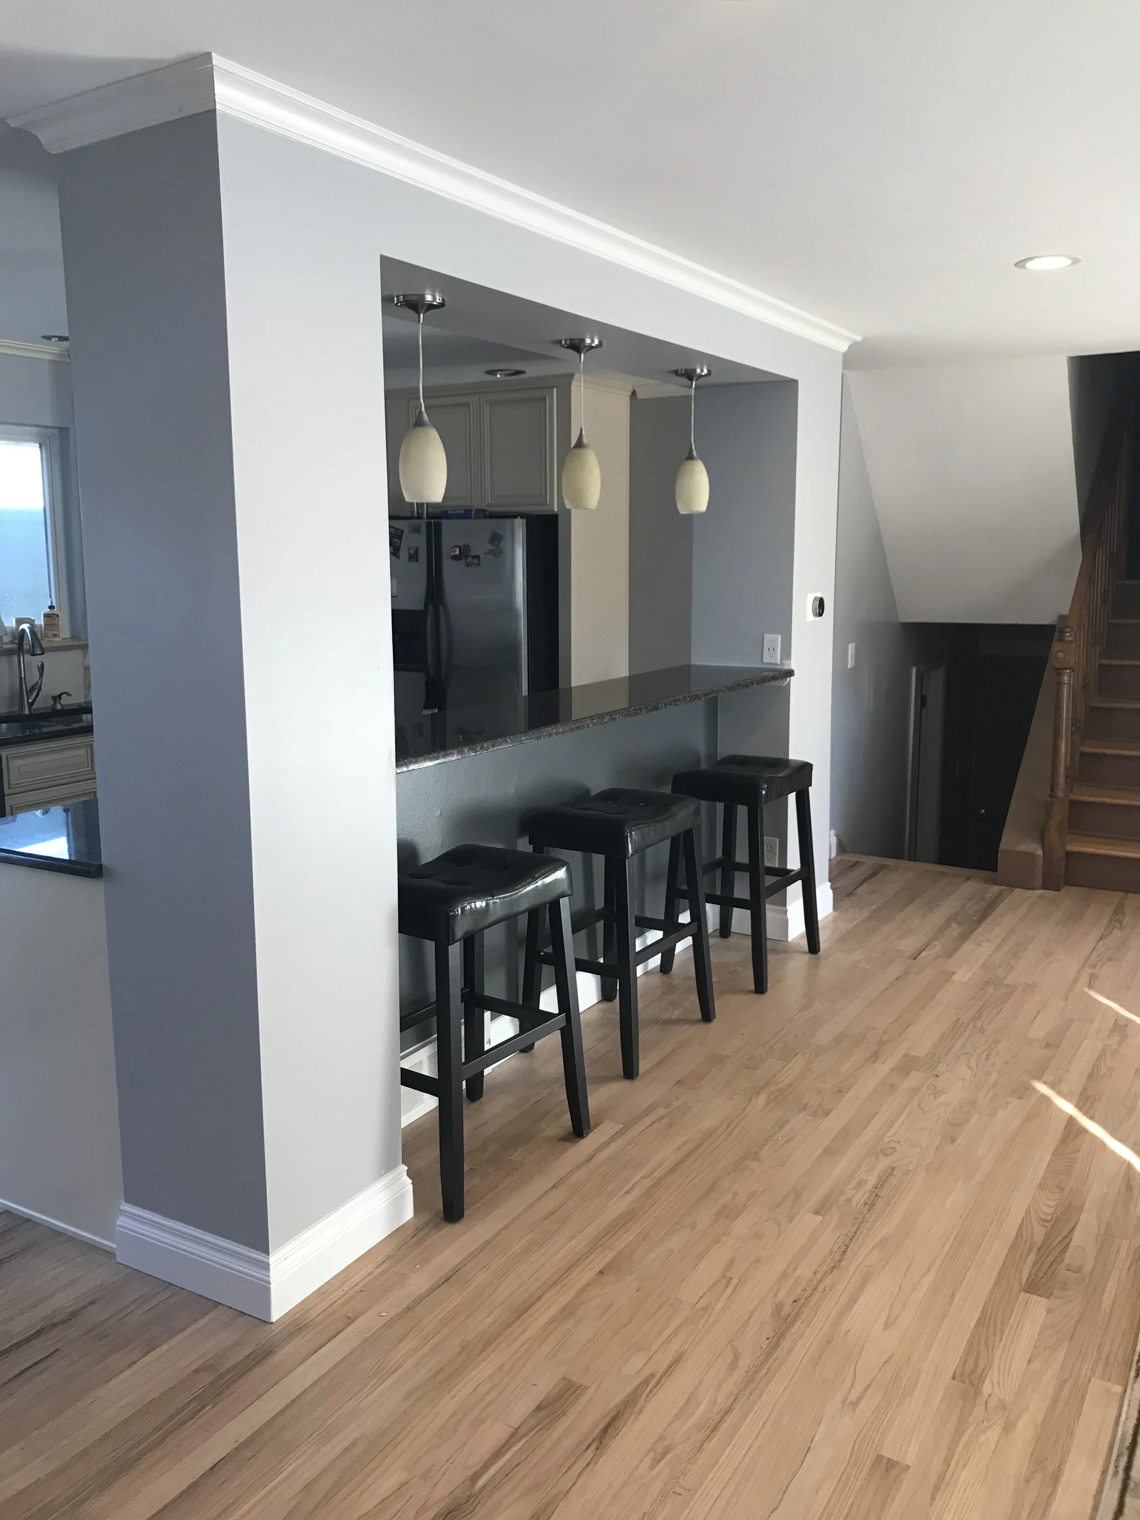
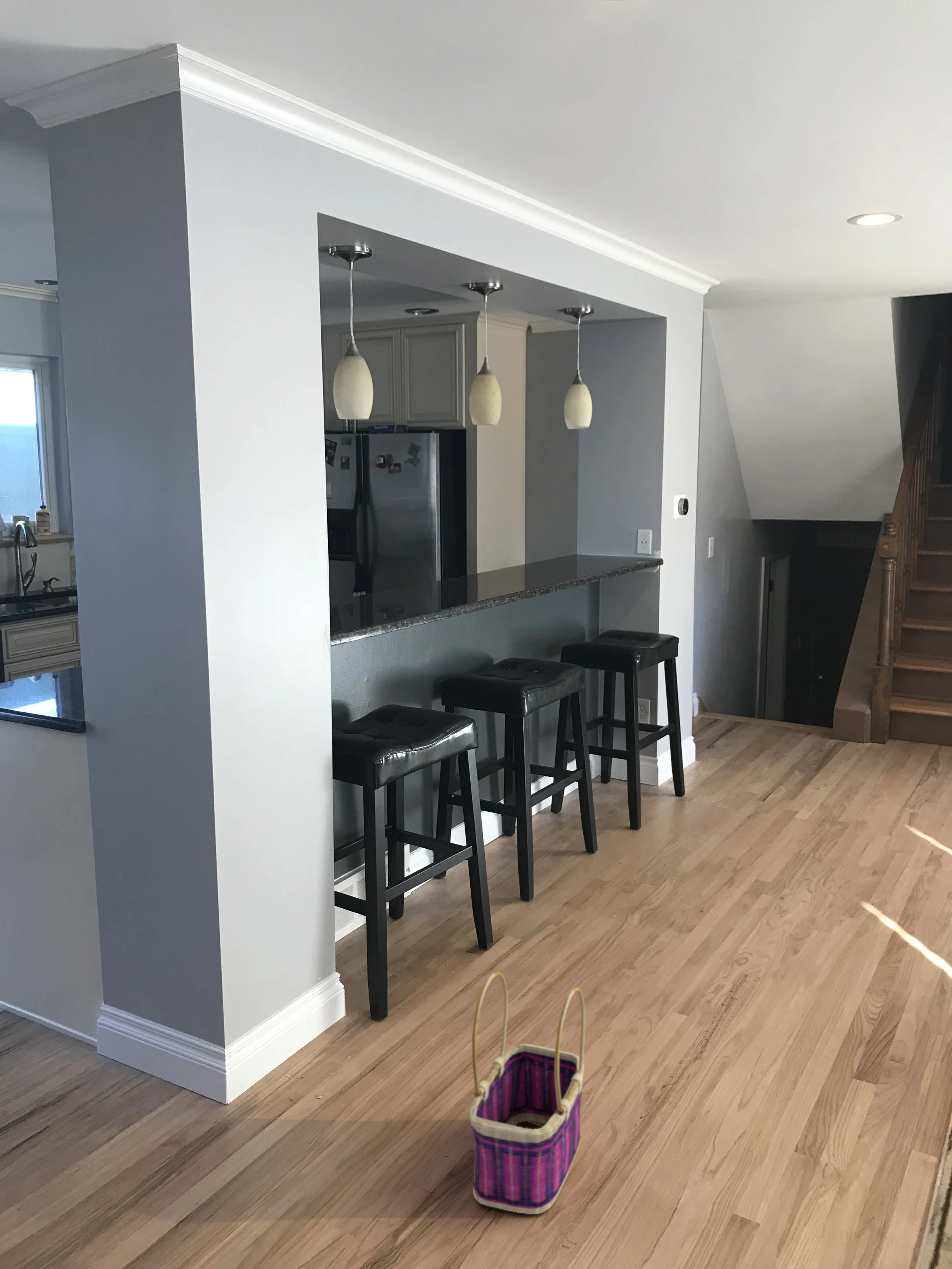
+ basket [469,972,585,1215]
